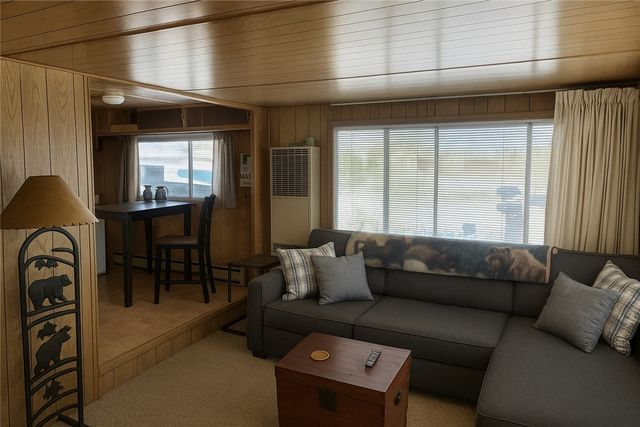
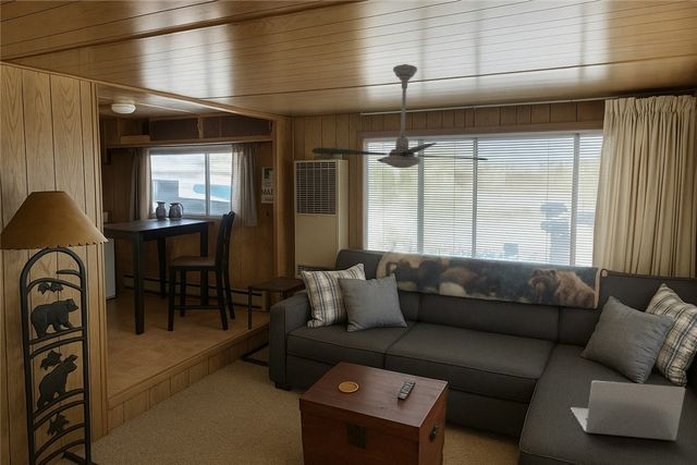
+ laptop [570,380,686,441]
+ ceiling fan [311,63,489,169]
